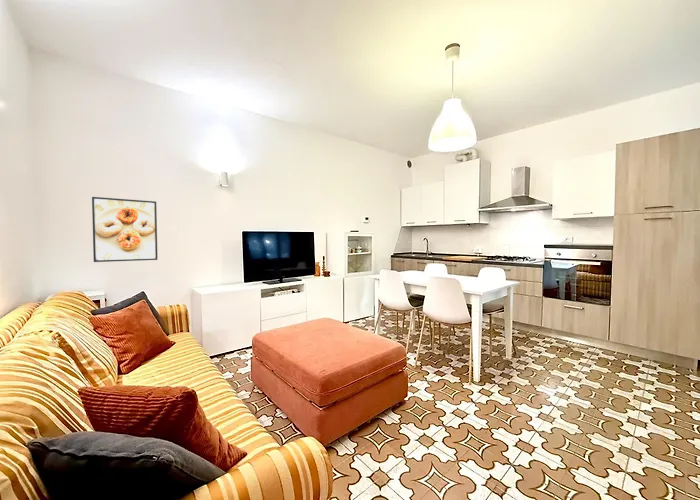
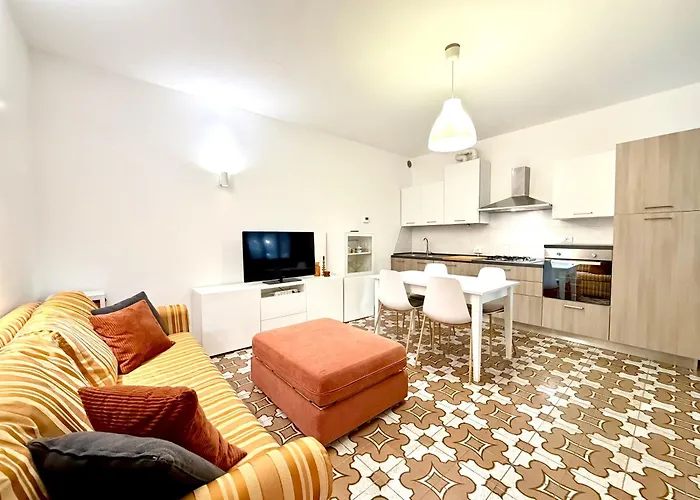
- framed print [91,196,158,263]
